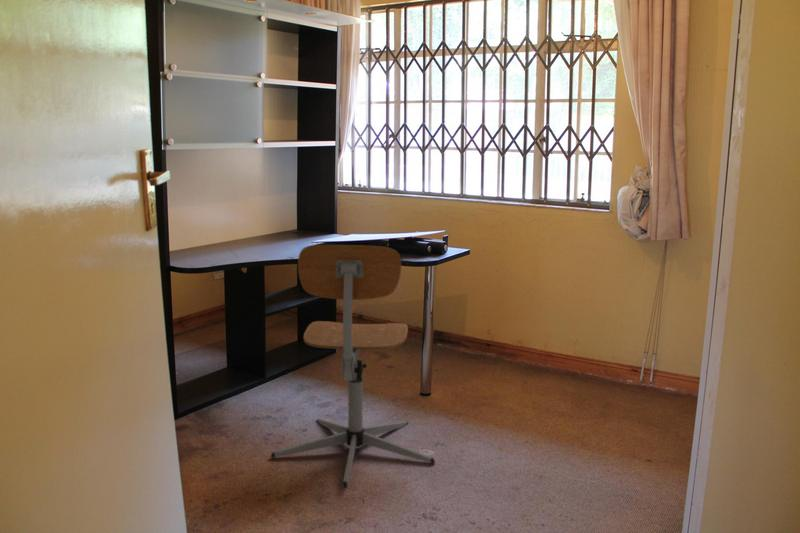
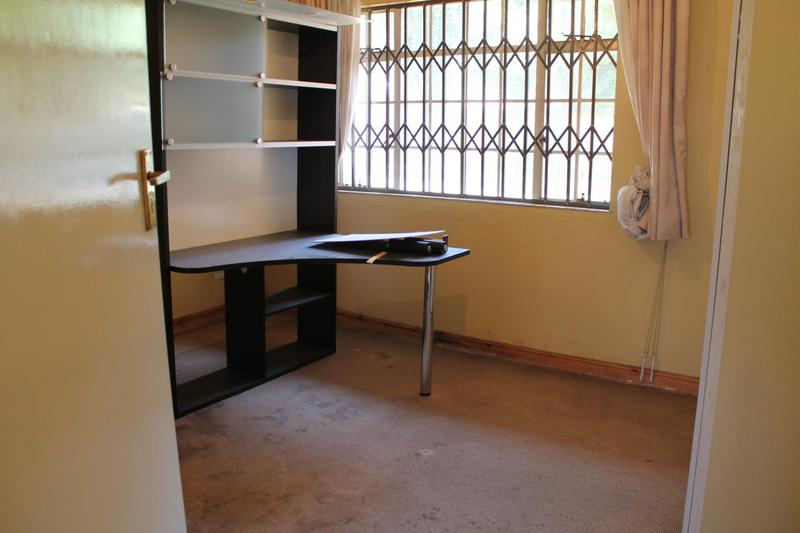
- office chair [270,244,436,489]
